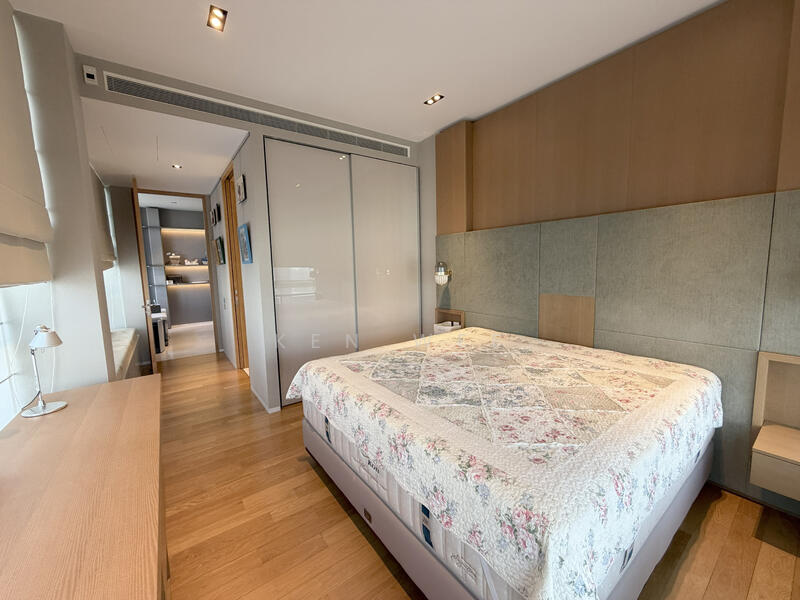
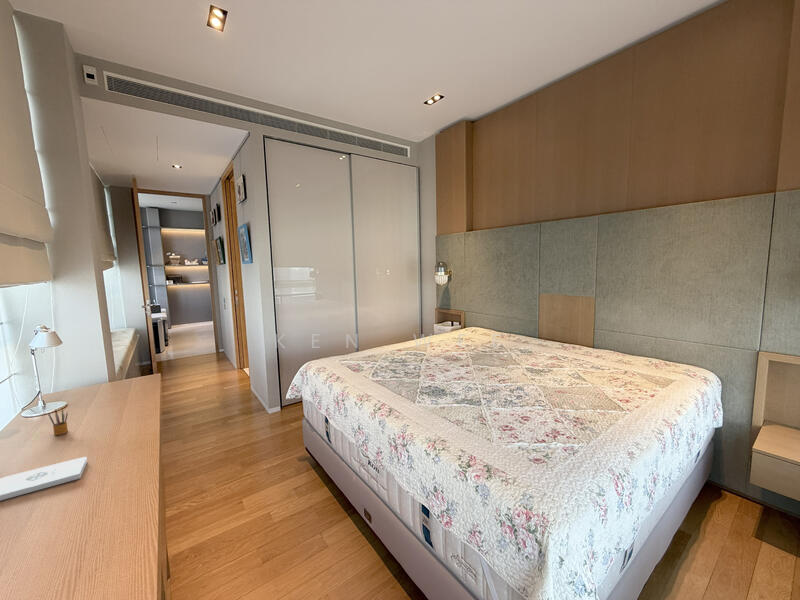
+ notepad [0,456,88,502]
+ pencil box [47,408,69,436]
